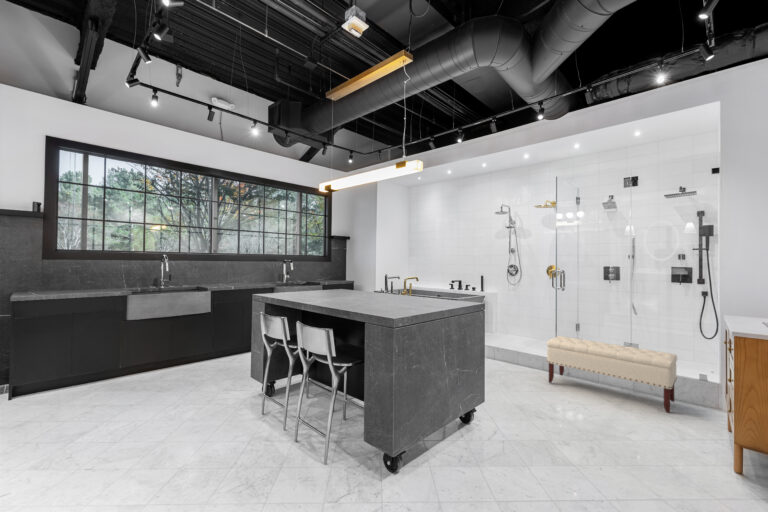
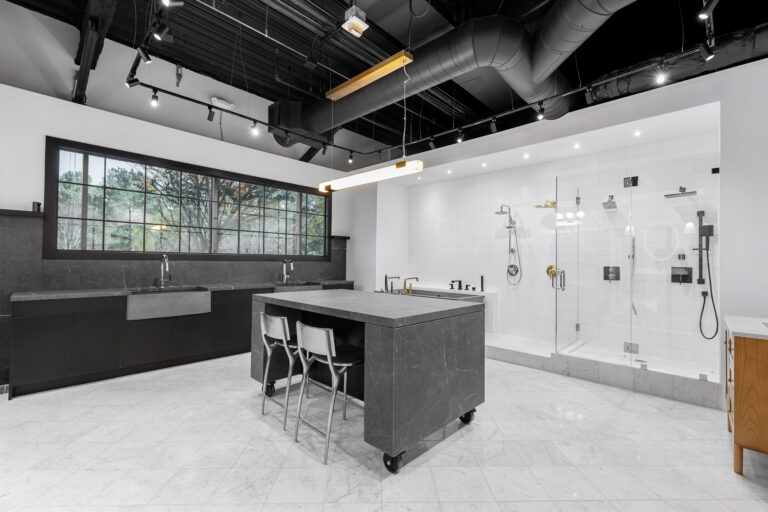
- bench [546,335,678,414]
